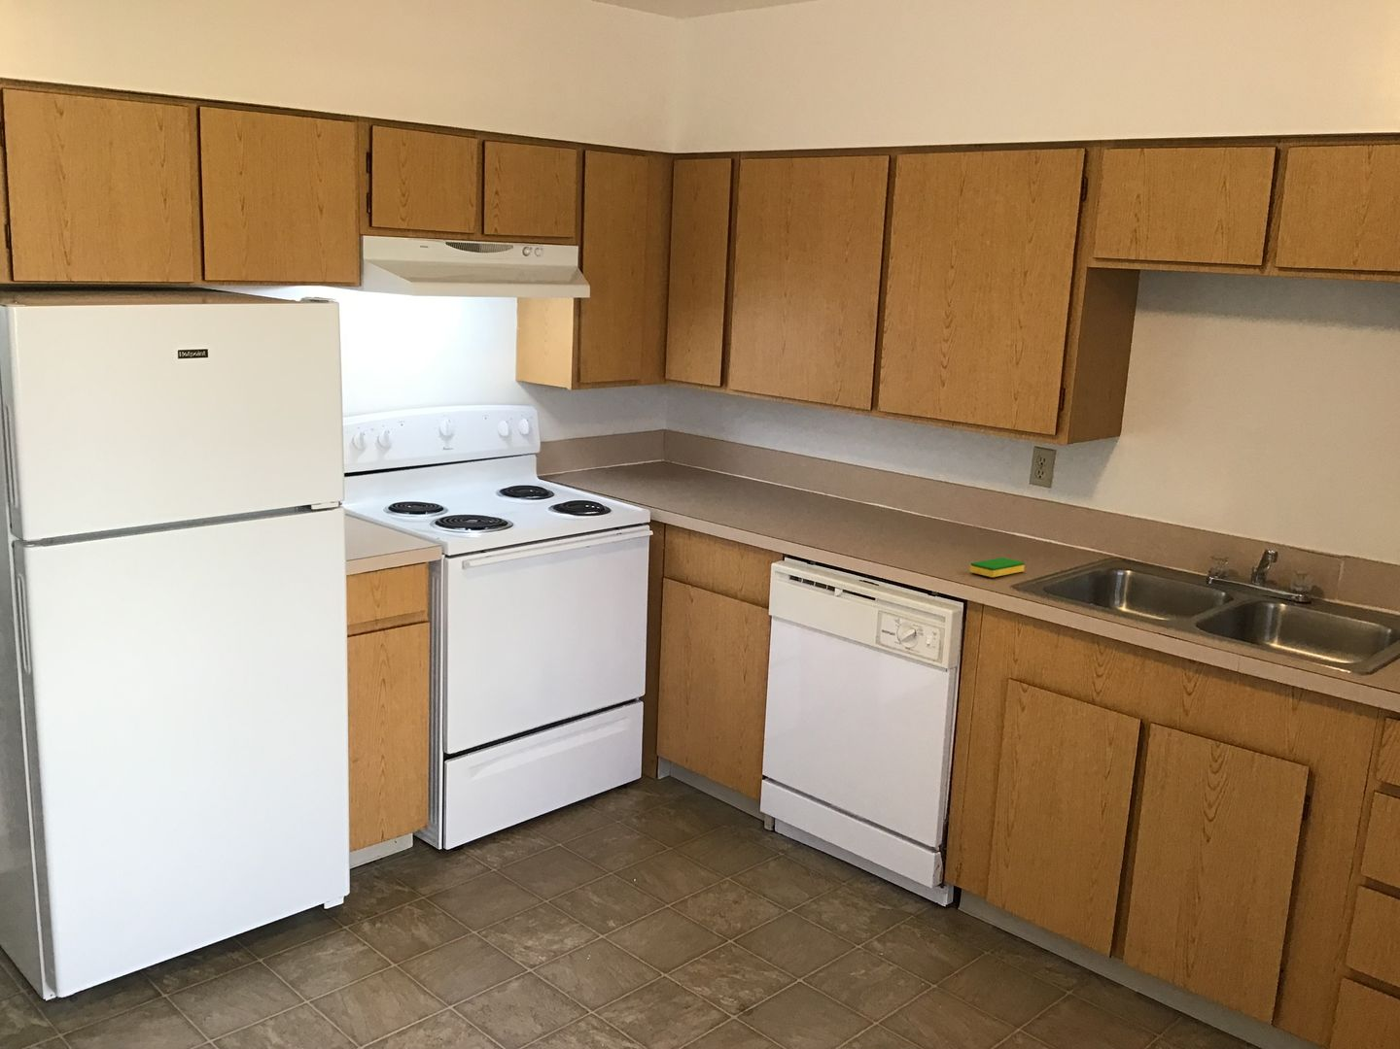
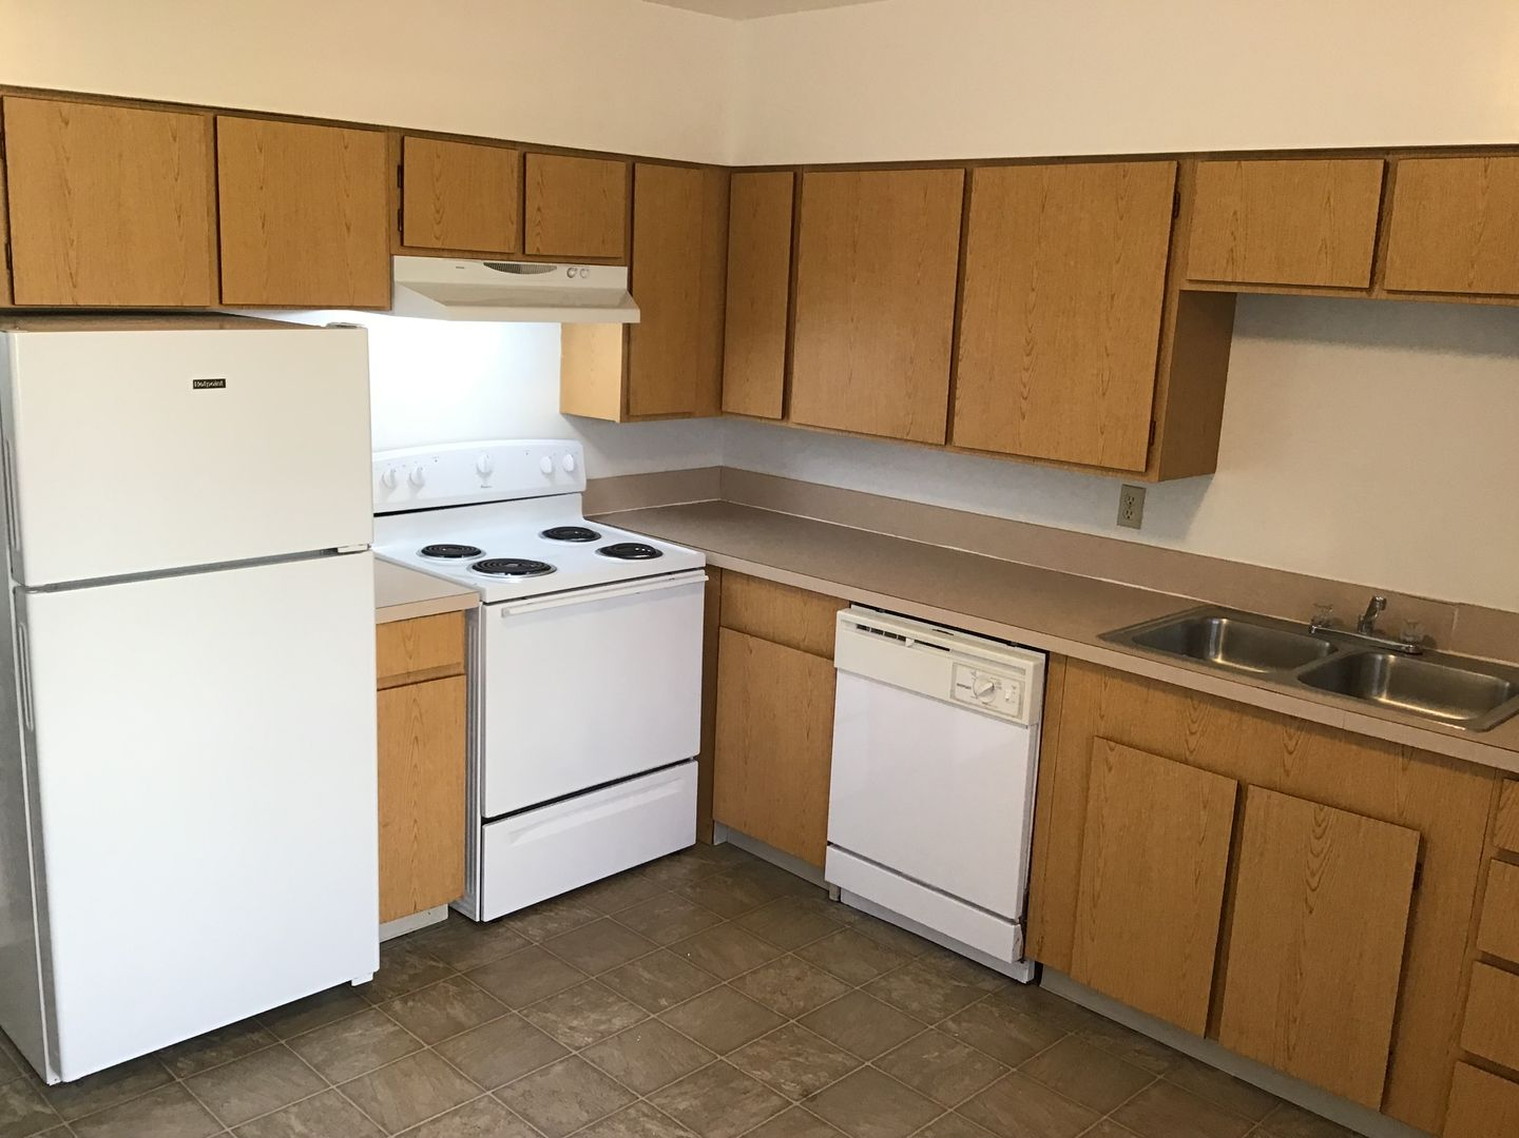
- dish sponge [969,556,1025,577]
